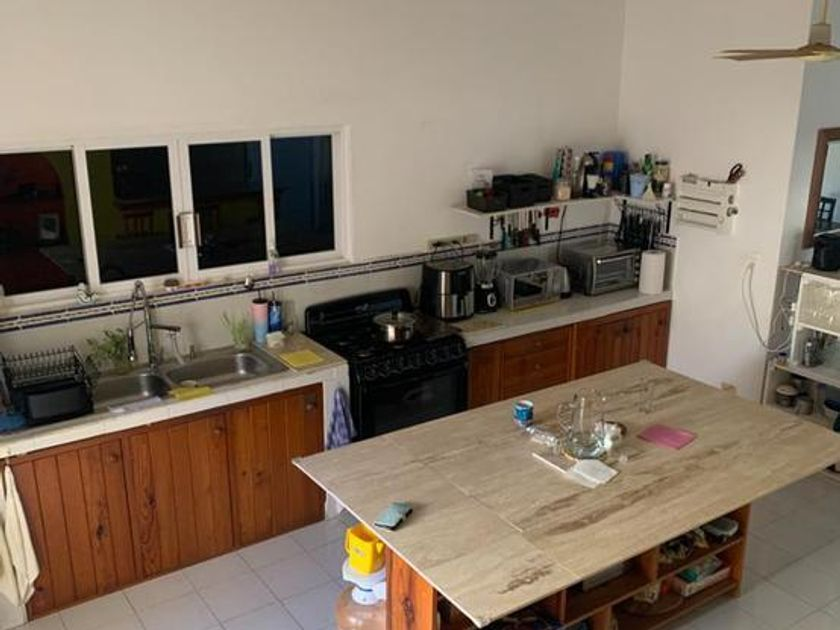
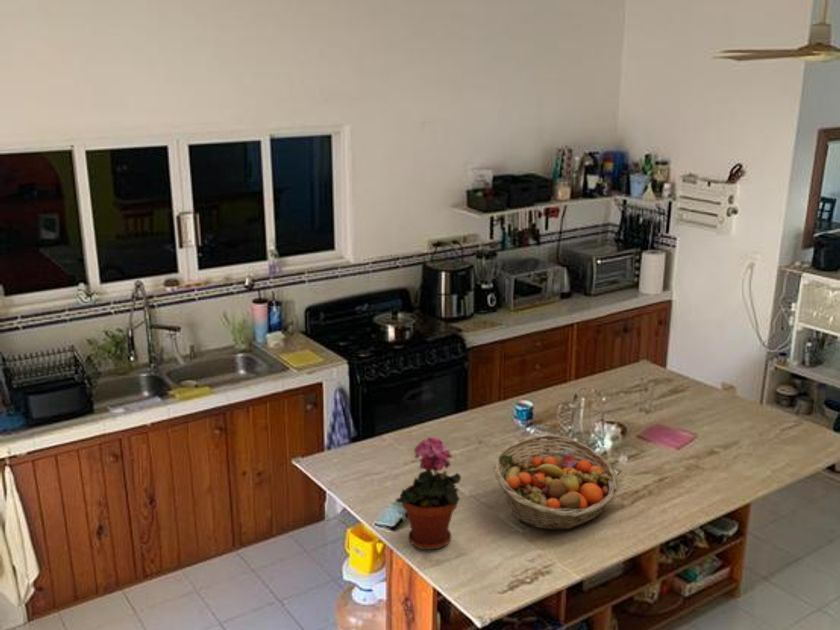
+ fruit basket [491,433,620,531]
+ potted plant [394,436,462,551]
